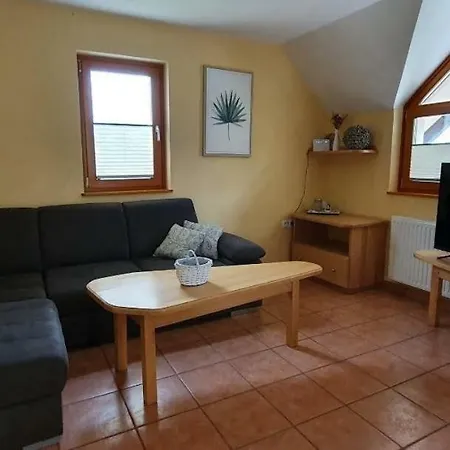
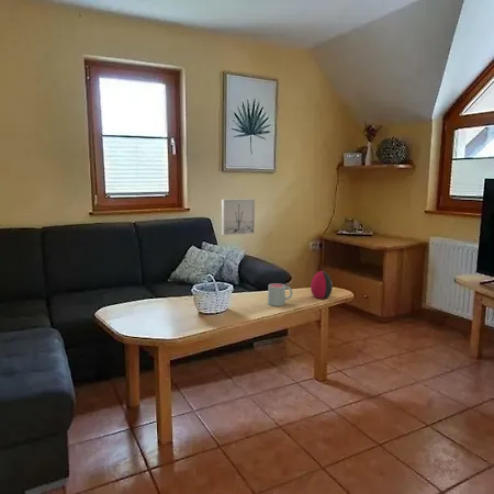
+ mug [267,282,293,307]
+ wall art [221,198,256,236]
+ decorative egg [310,270,334,300]
